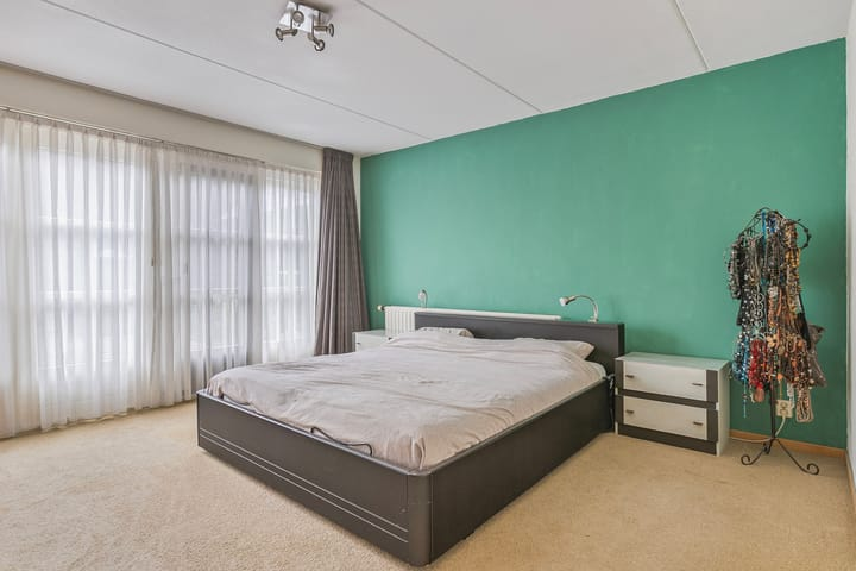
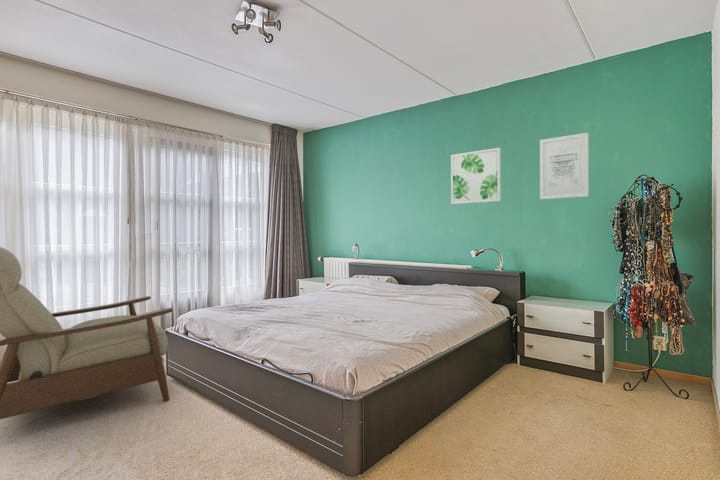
+ chair [0,246,174,420]
+ wall art [450,147,502,205]
+ wall art [539,132,589,200]
